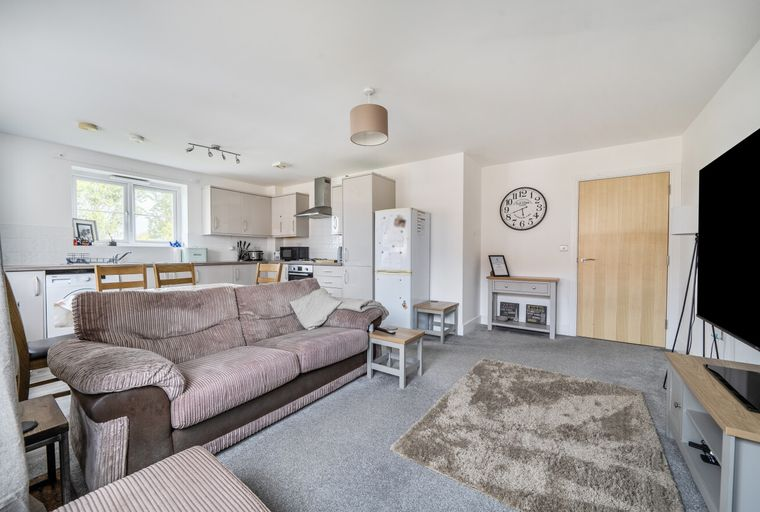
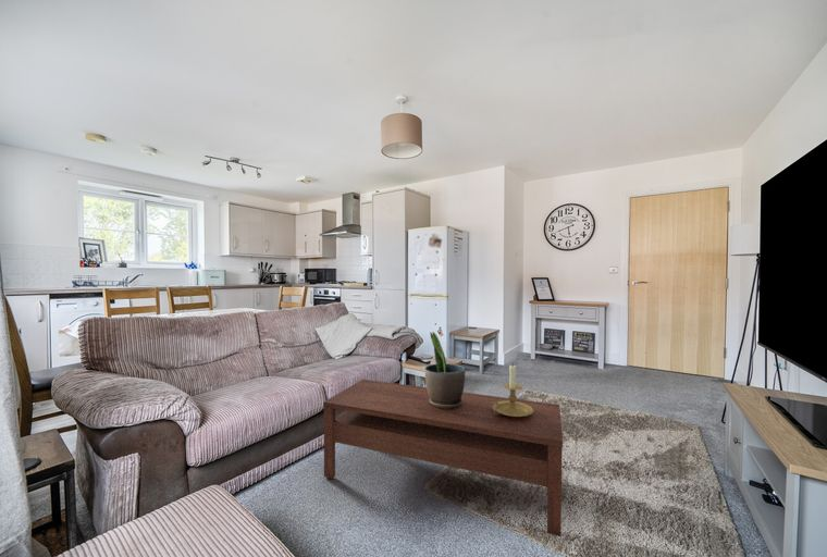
+ potted plant [423,331,466,409]
+ coffee table [322,379,564,537]
+ candle holder [491,362,533,417]
